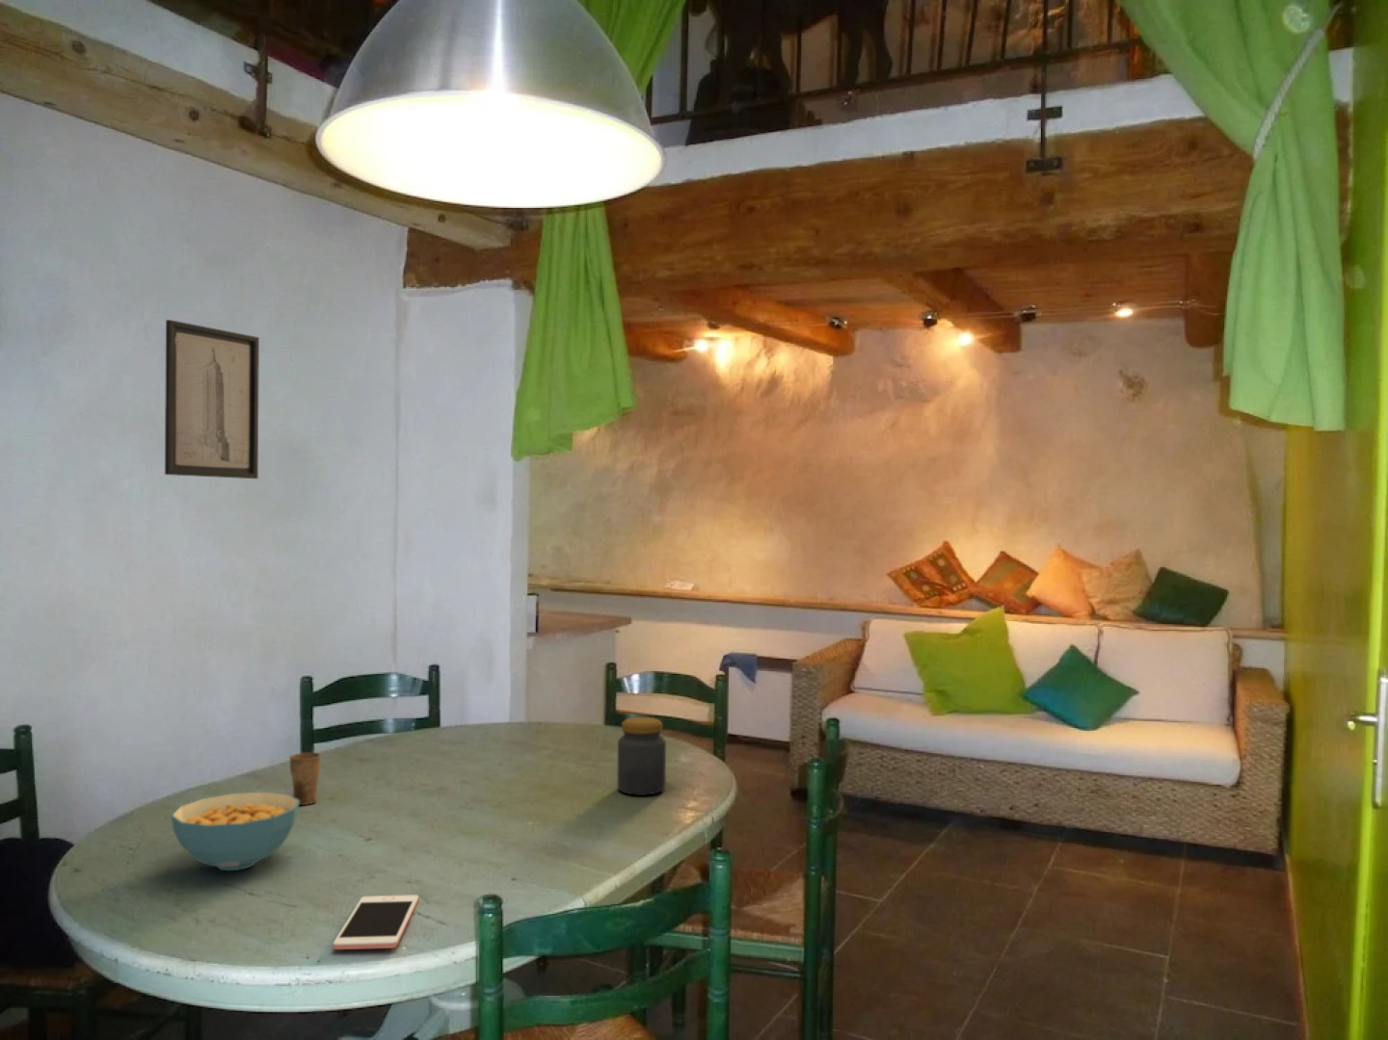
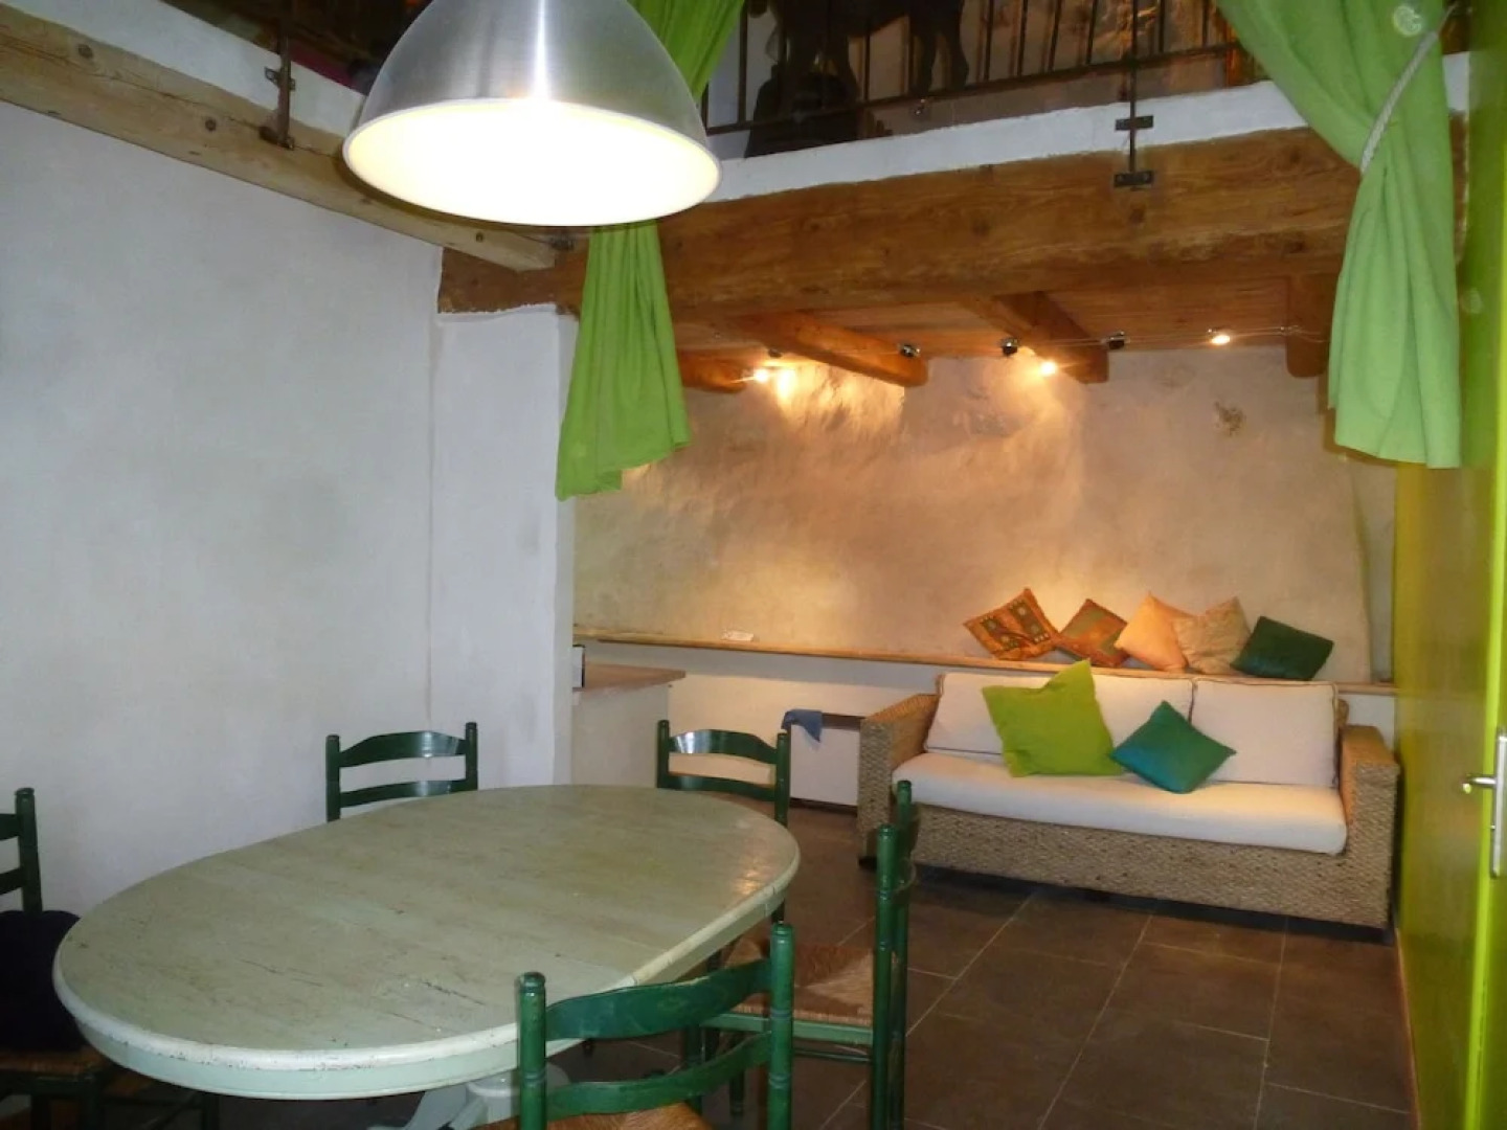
- cup [290,744,322,806]
- cell phone [332,895,420,950]
- wall art [164,319,260,480]
- jar [616,717,667,796]
- cereal bowl [170,791,299,872]
